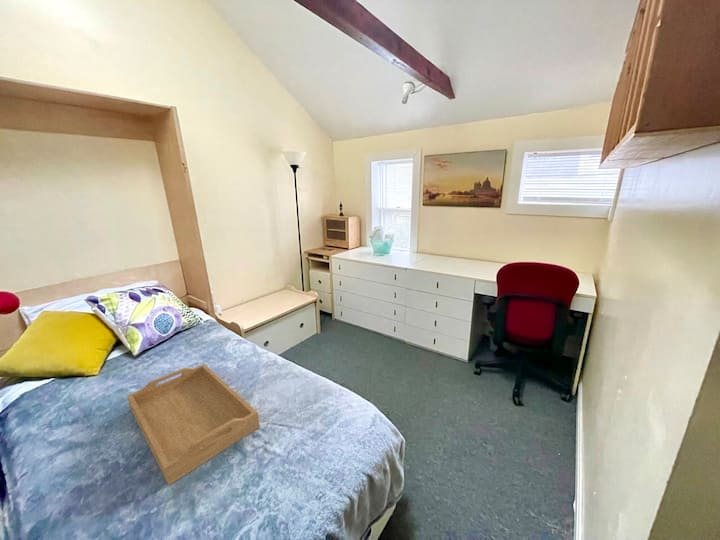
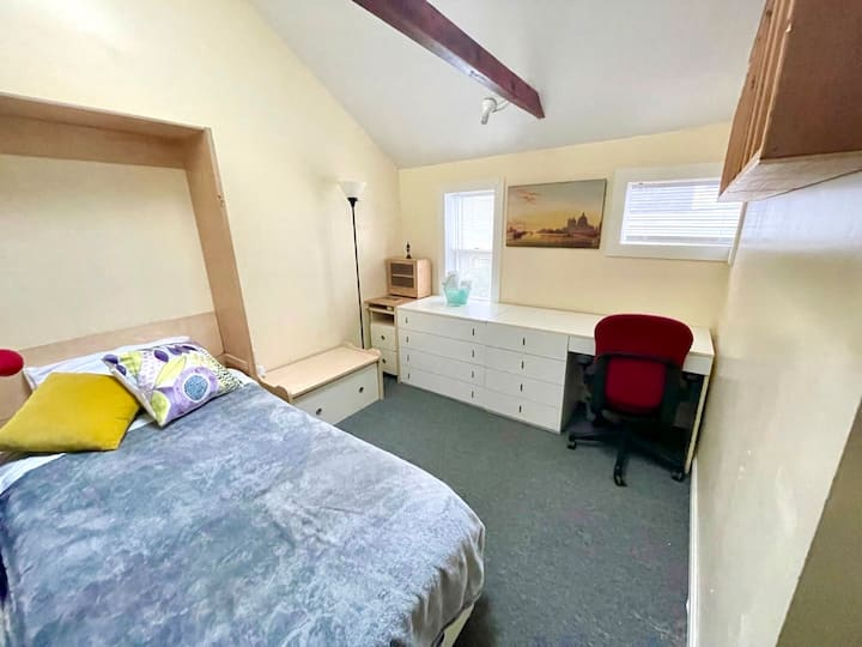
- serving tray [126,363,261,486]
